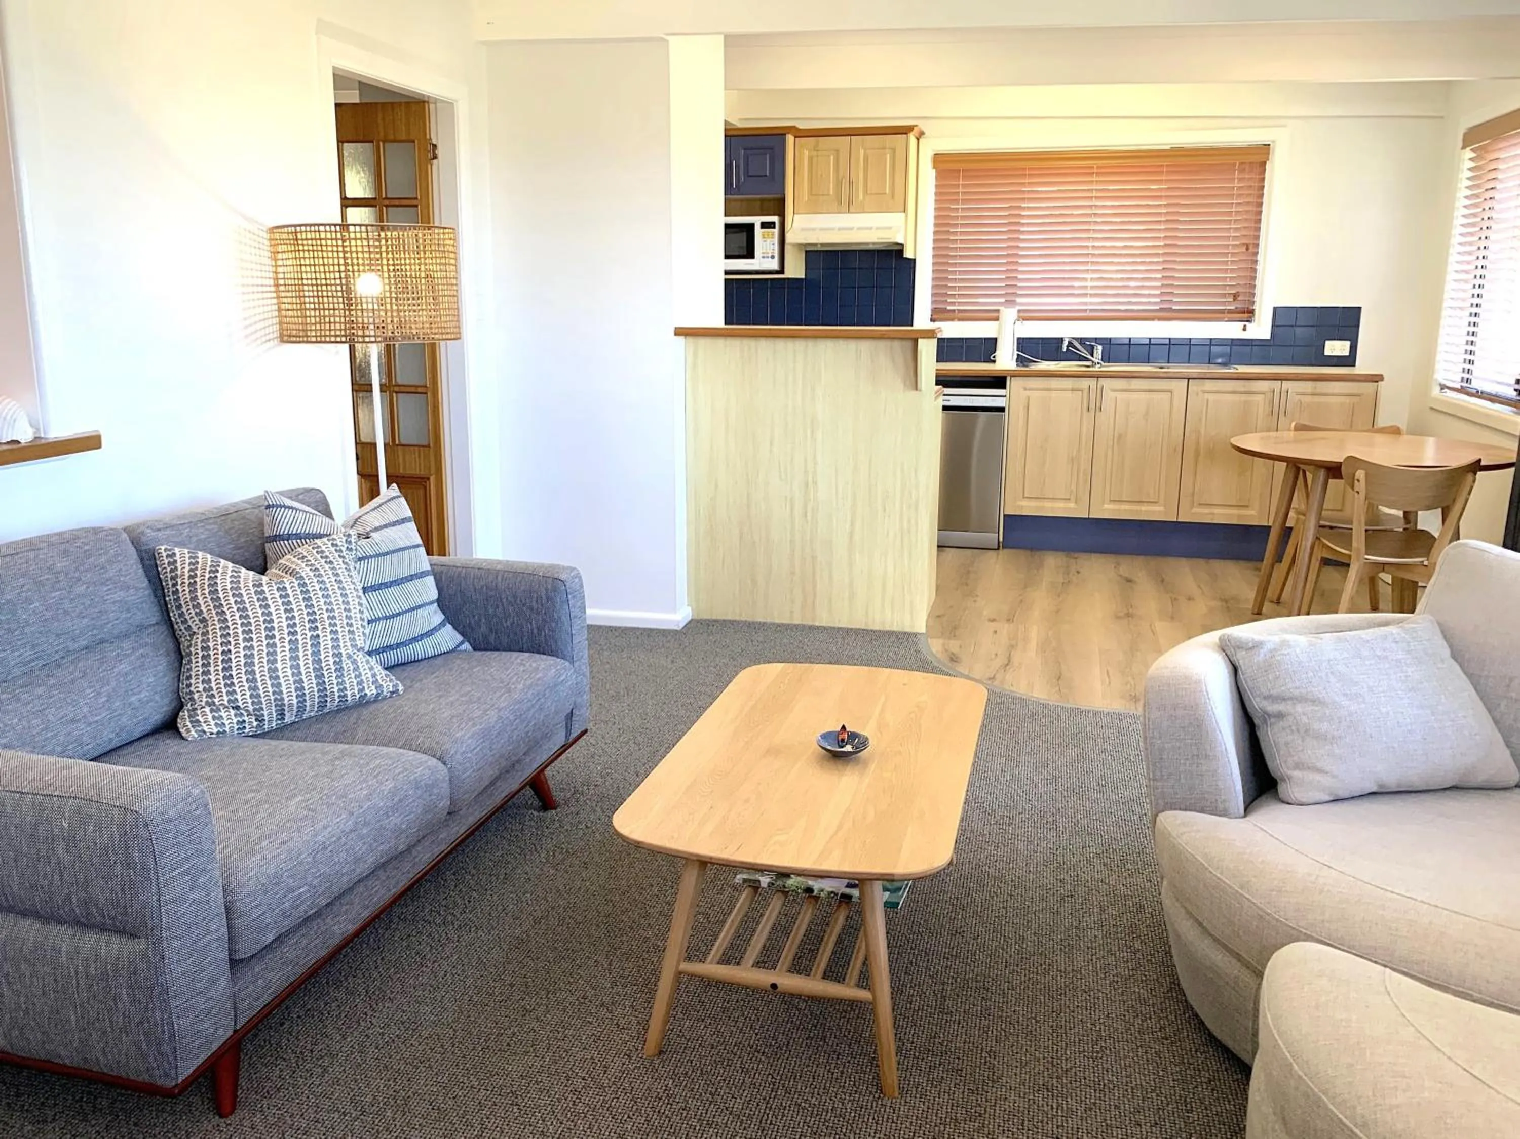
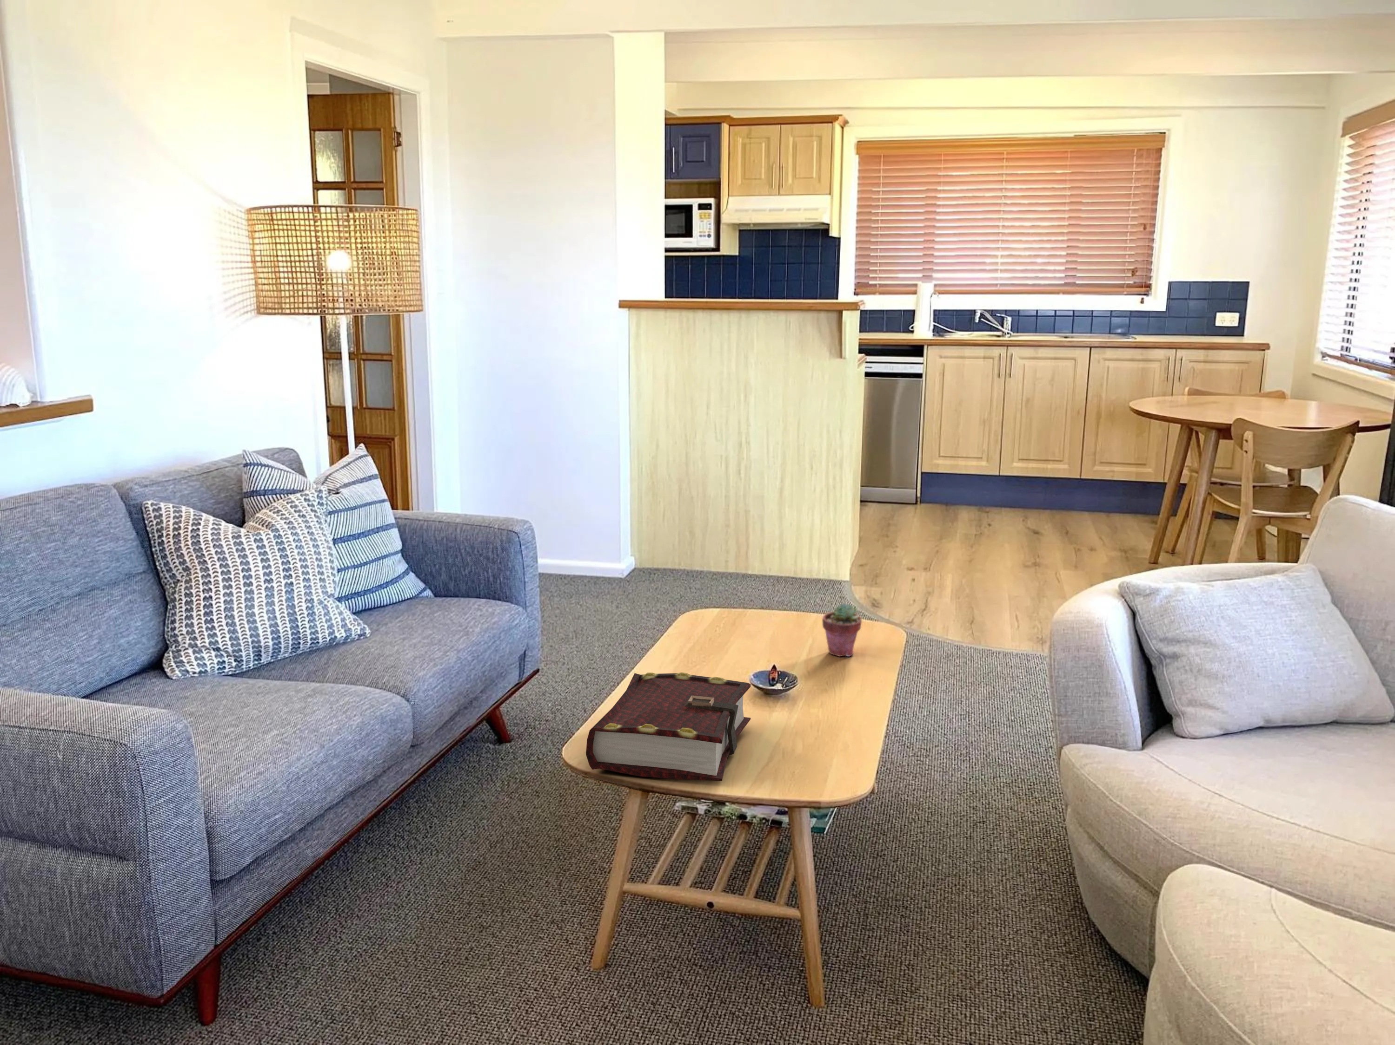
+ book [585,672,751,782]
+ potted succulent [822,603,862,658]
